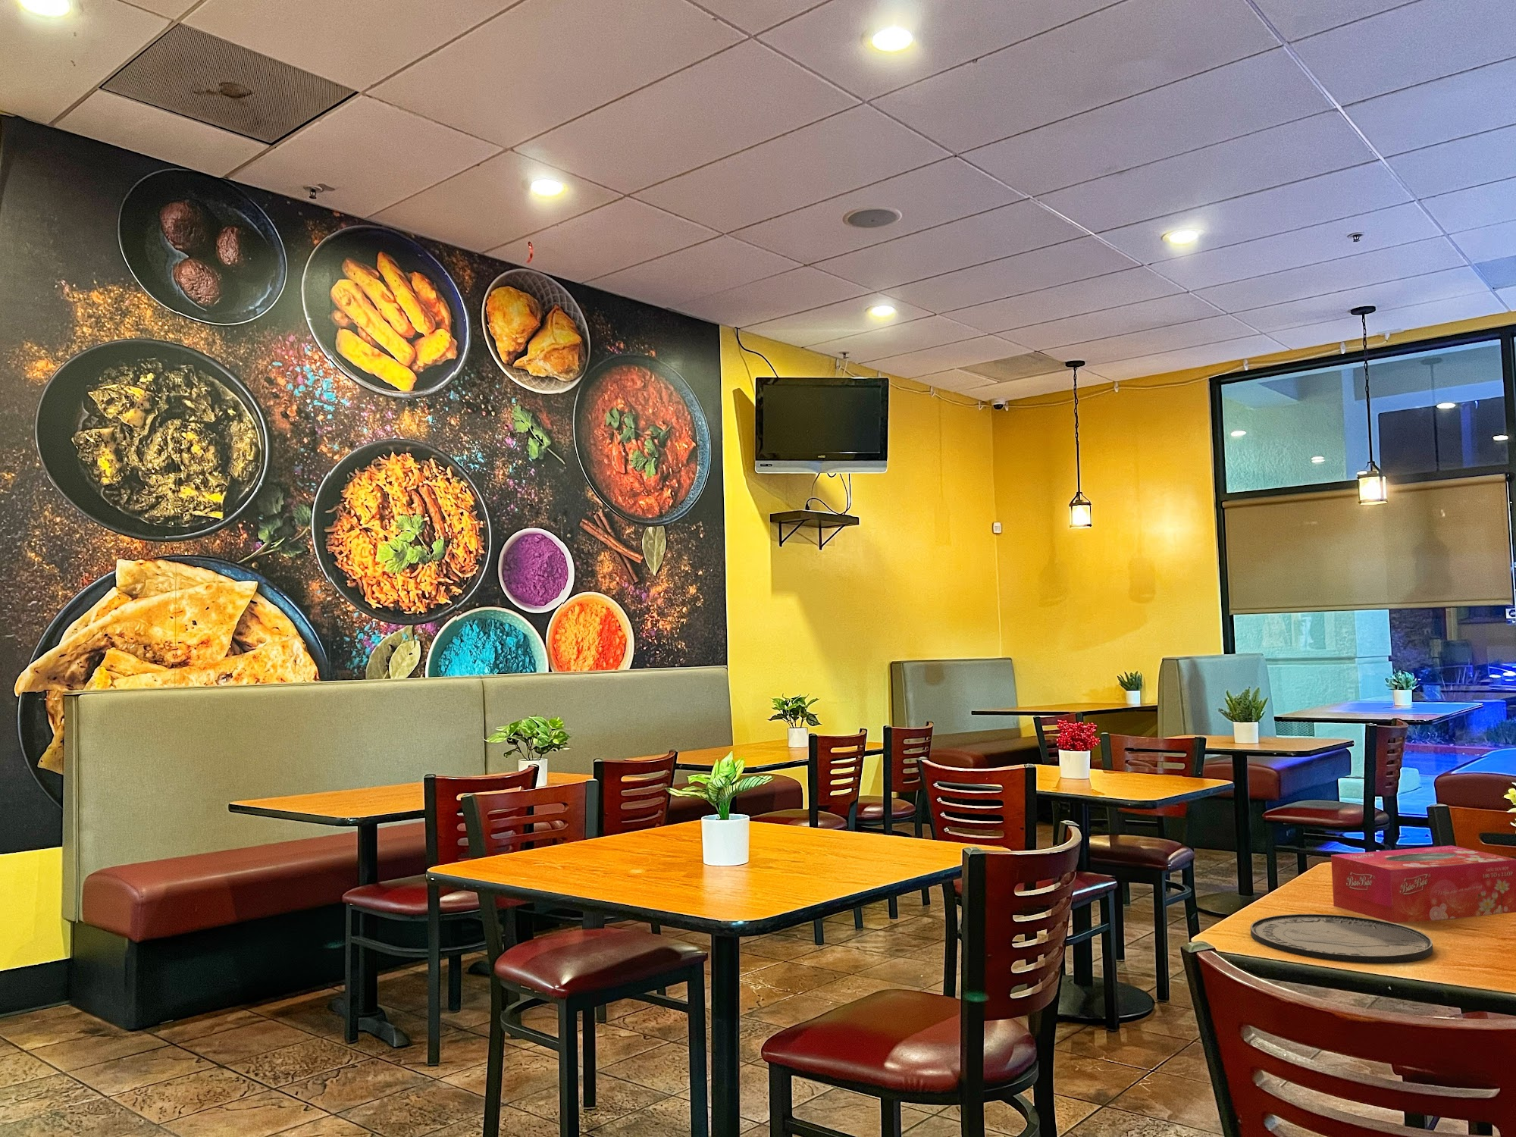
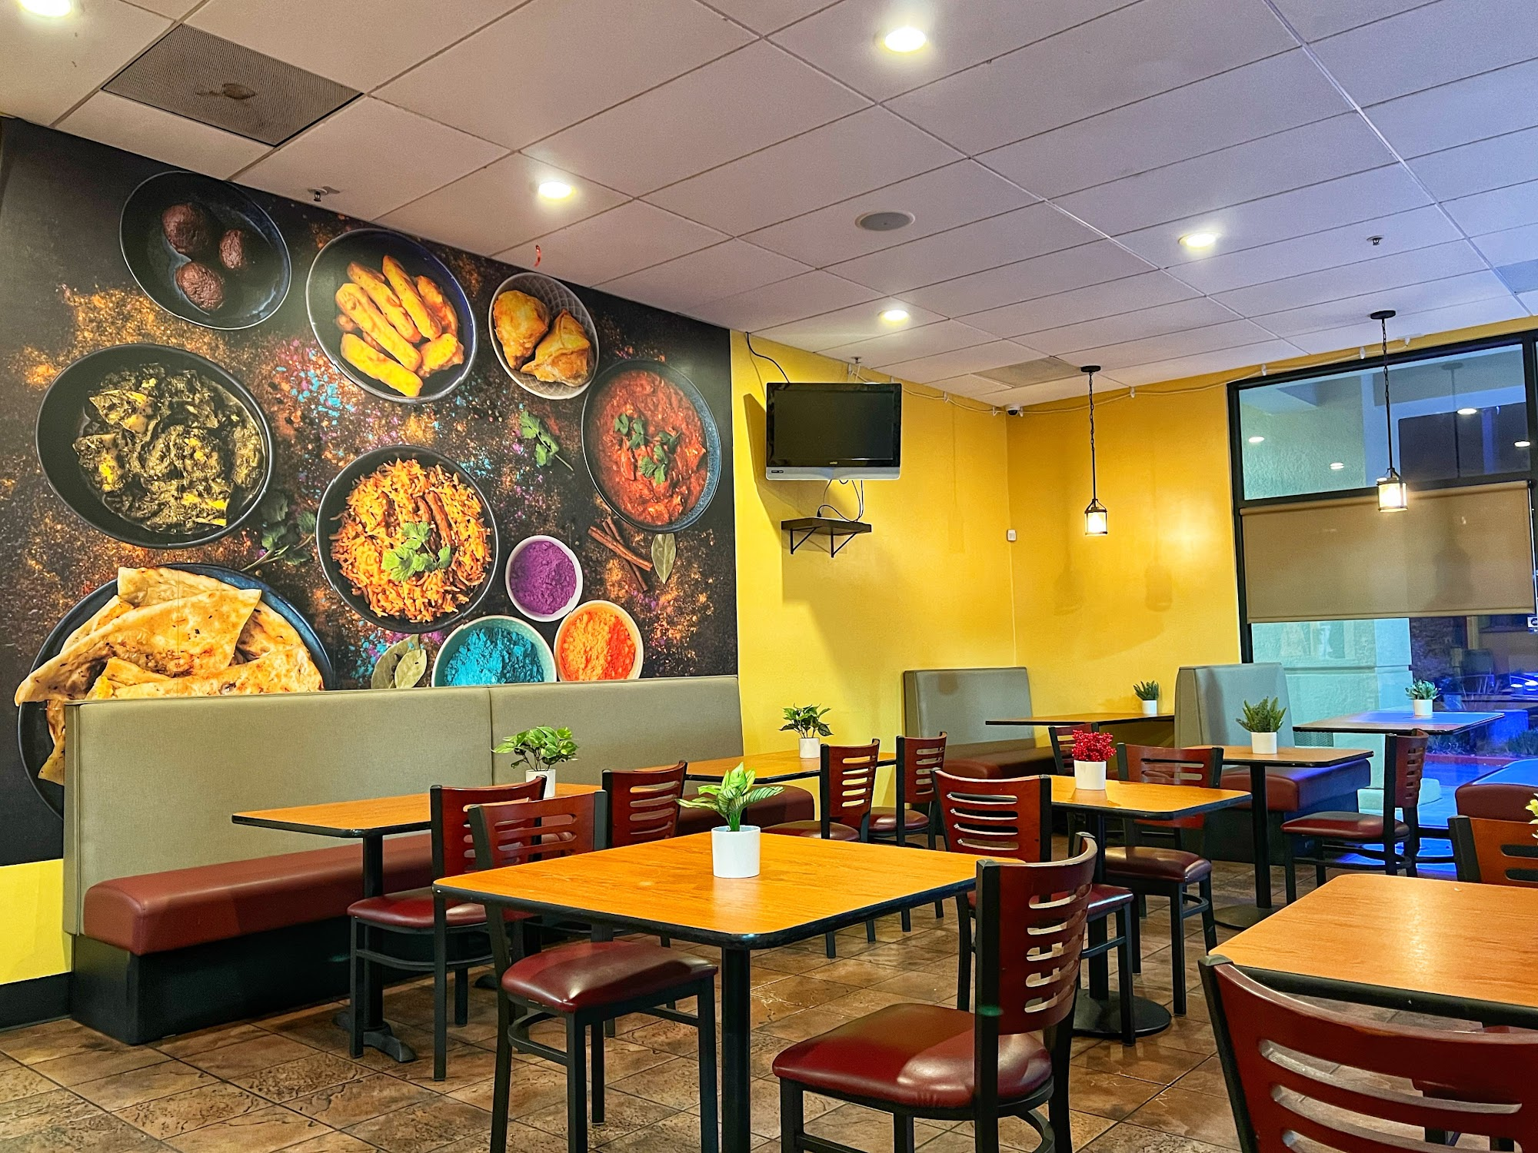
- plate [1250,914,1434,964]
- tissue box [1330,846,1516,923]
